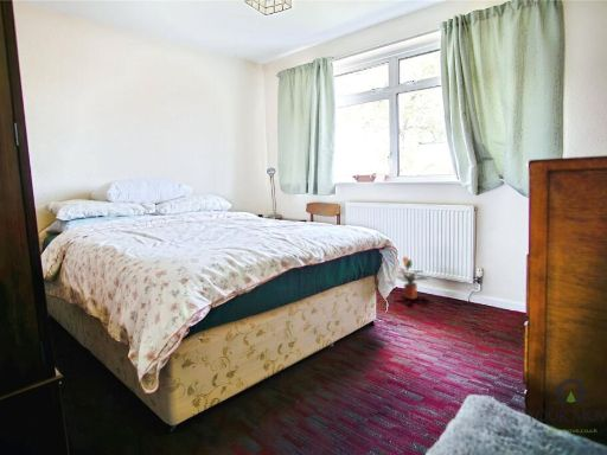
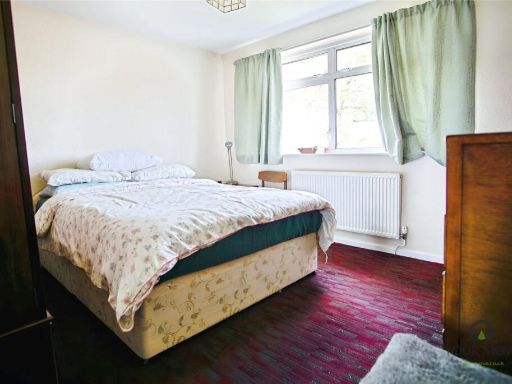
- potted plant [396,255,428,300]
